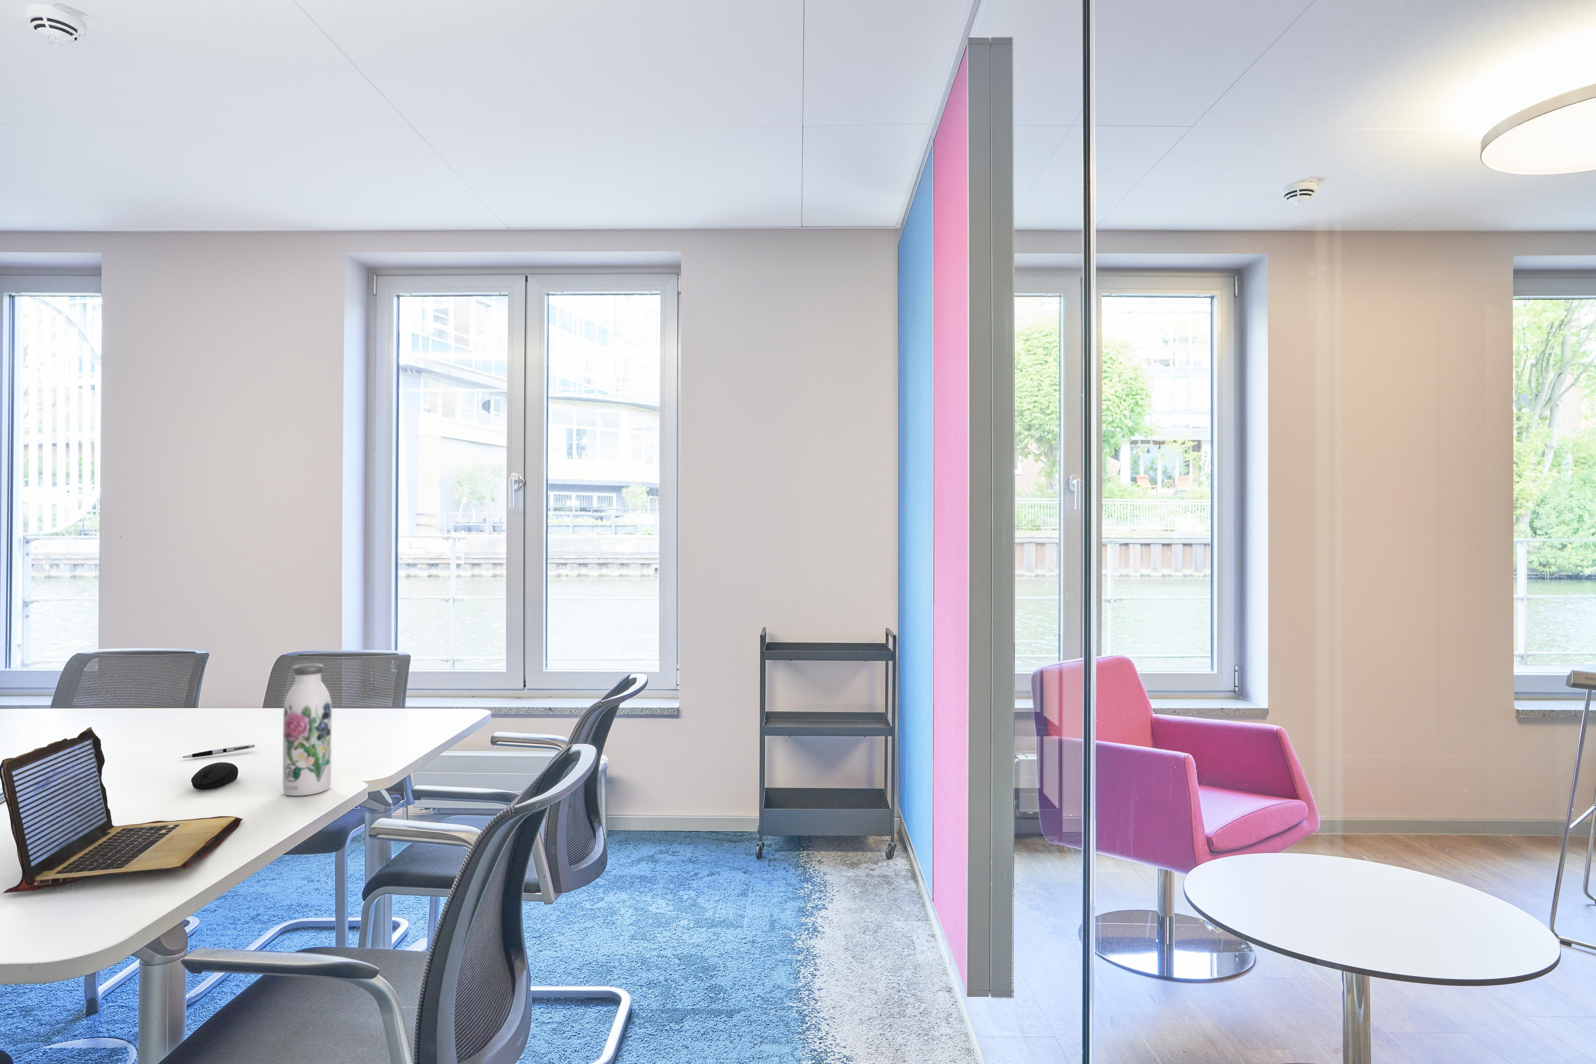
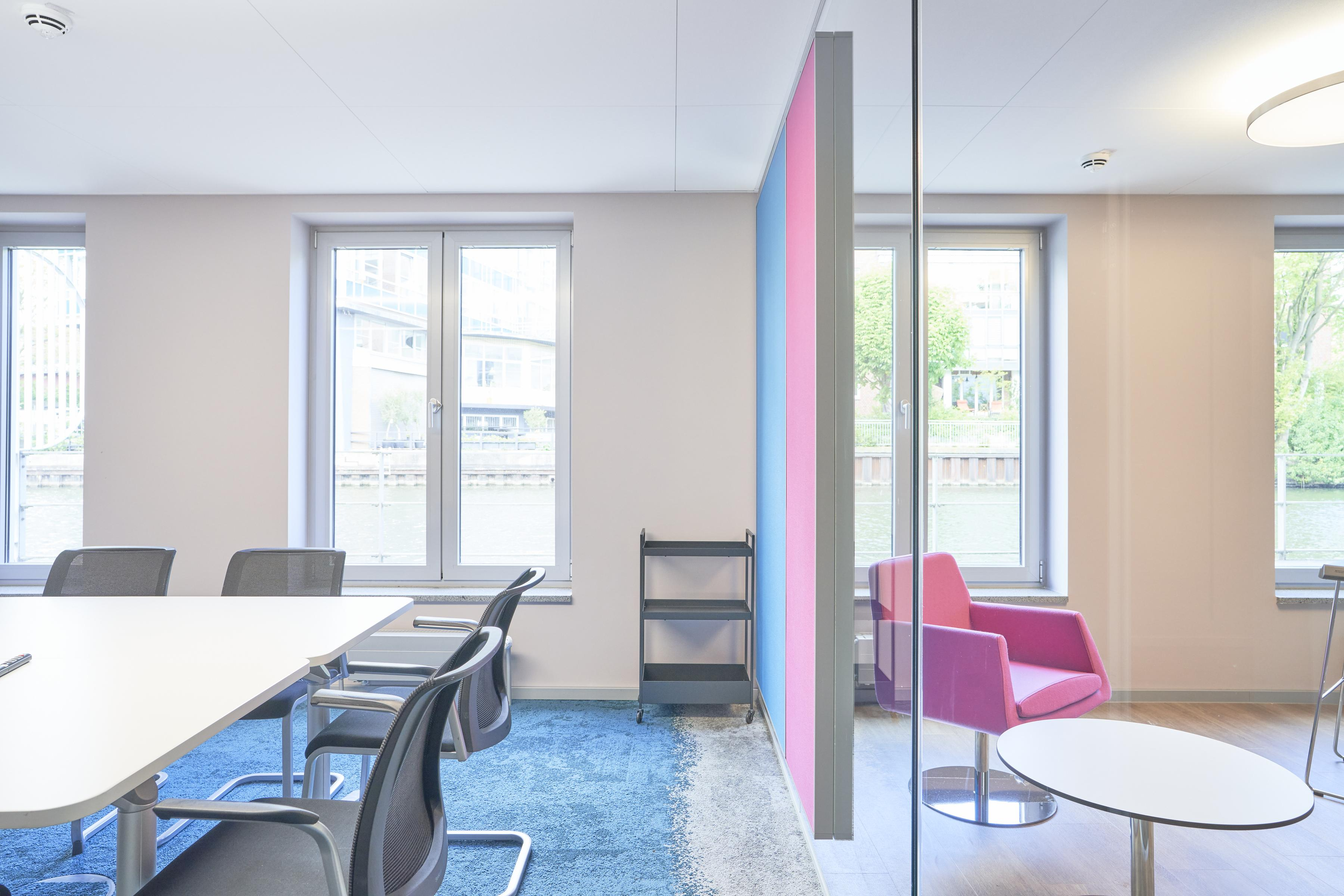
- laptop [0,727,243,894]
- computer mouse [191,762,239,790]
- pen [182,743,255,758]
- water bottle [283,664,332,797]
